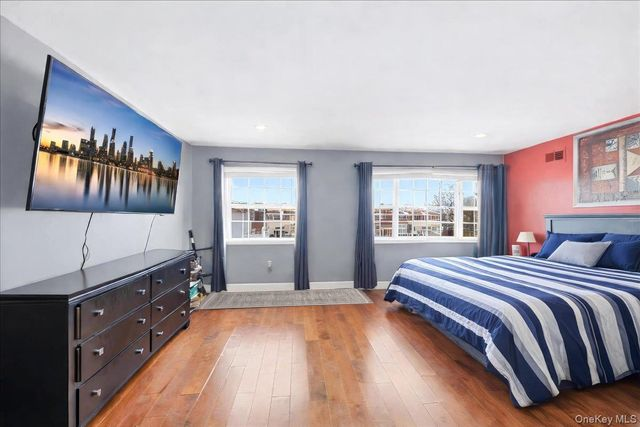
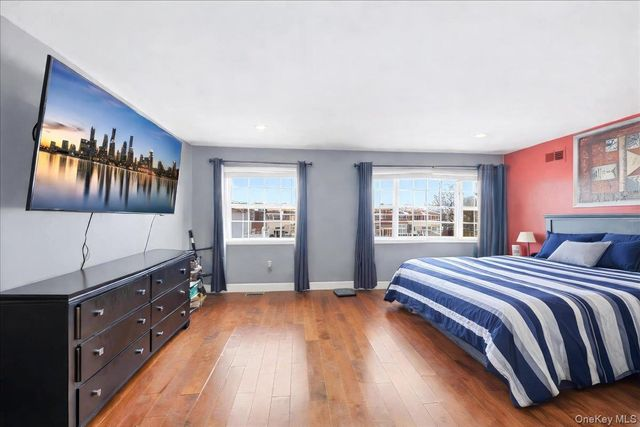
- rug [194,288,374,311]
